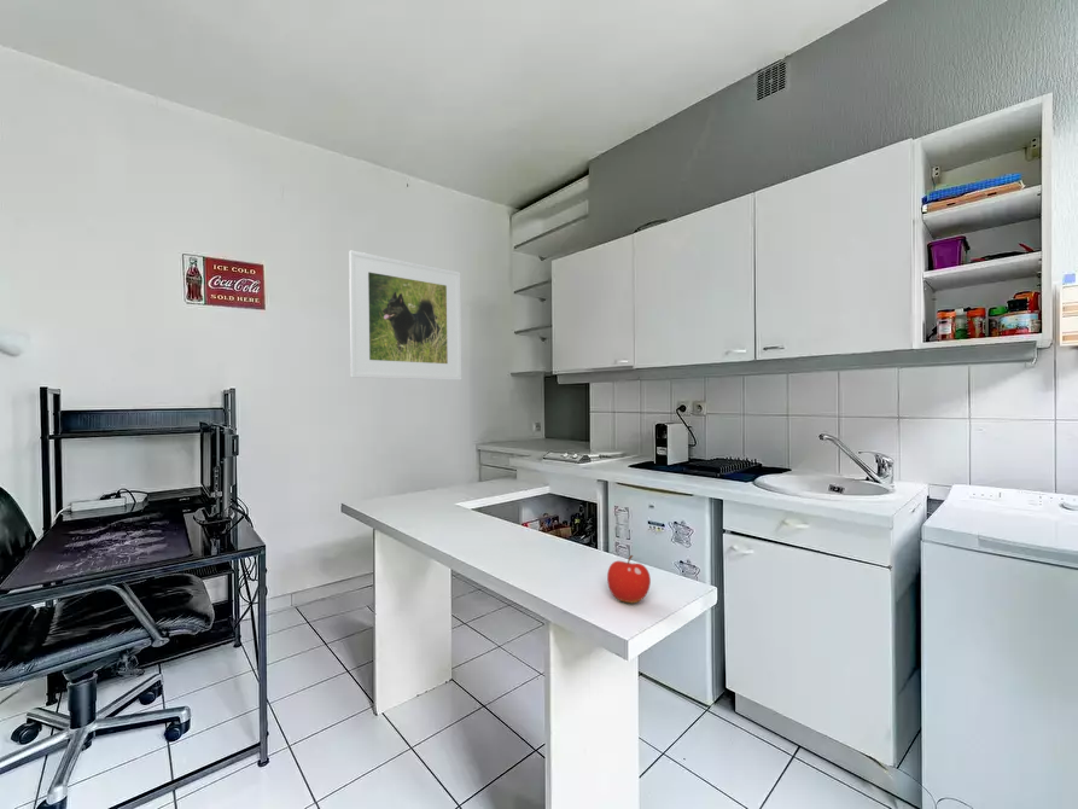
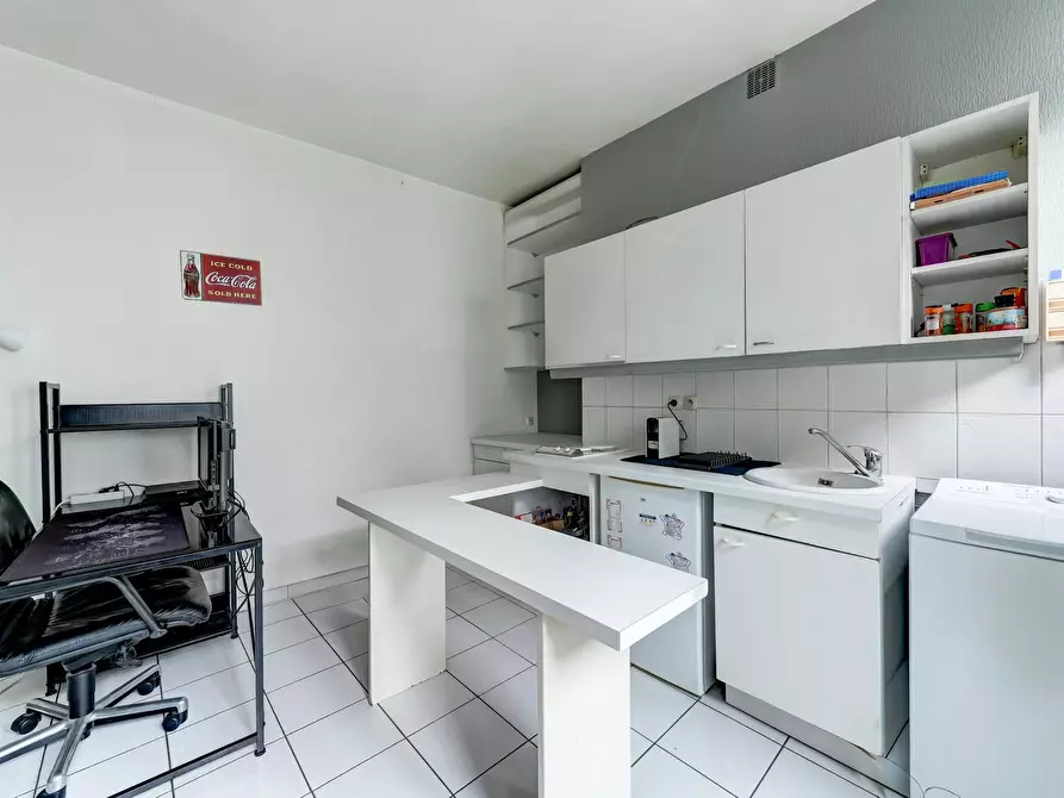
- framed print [348,250,462,382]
- fruit [606,554,652,604]
